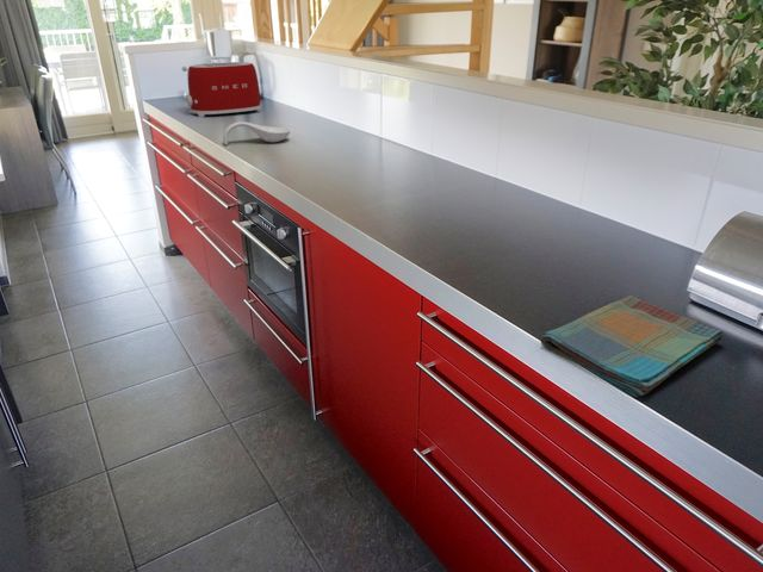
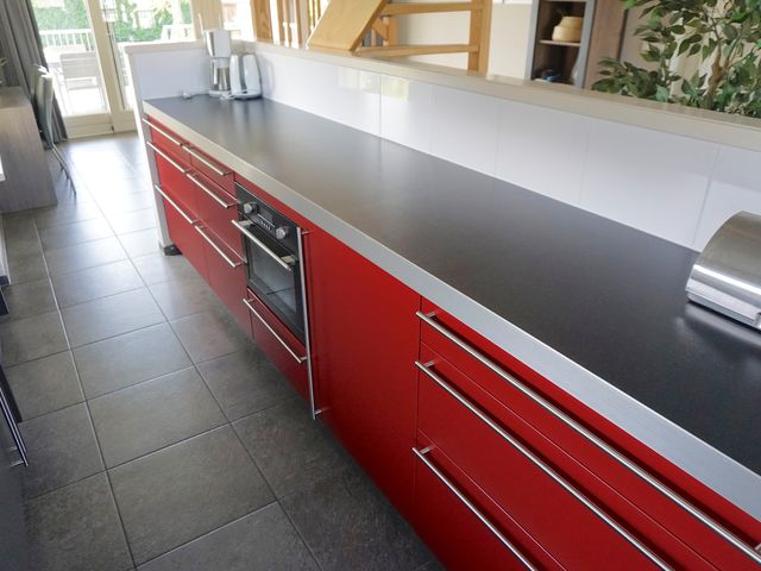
- toaster [181,61,262,118]
- dish towel [539,294,725,398]
- spoon rest [222,120,292,145]
